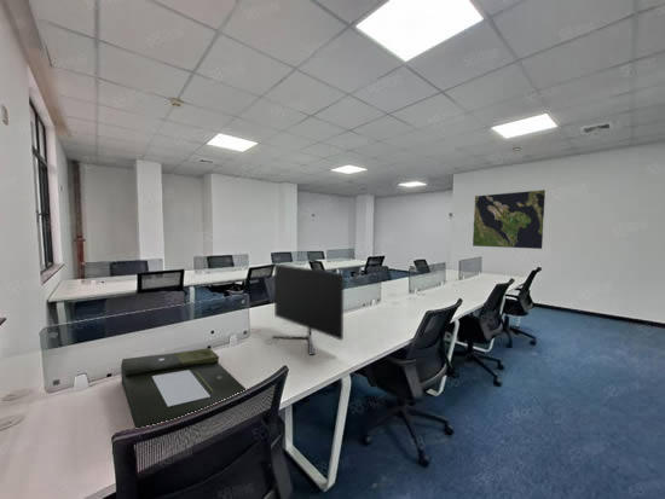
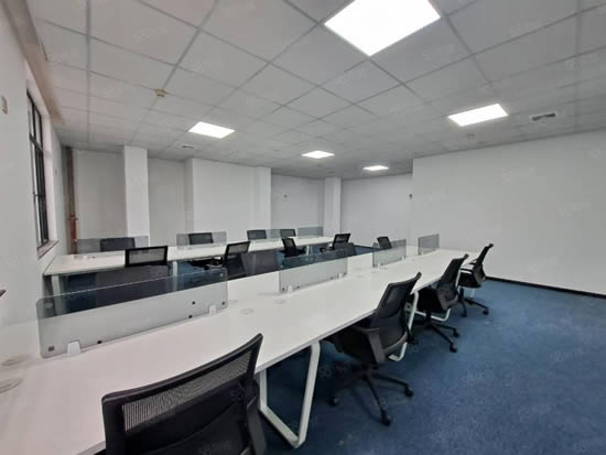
- document tray [120,347,247,429]
- monitor [271,262,345,356]
- world map [472,188,547,250]
